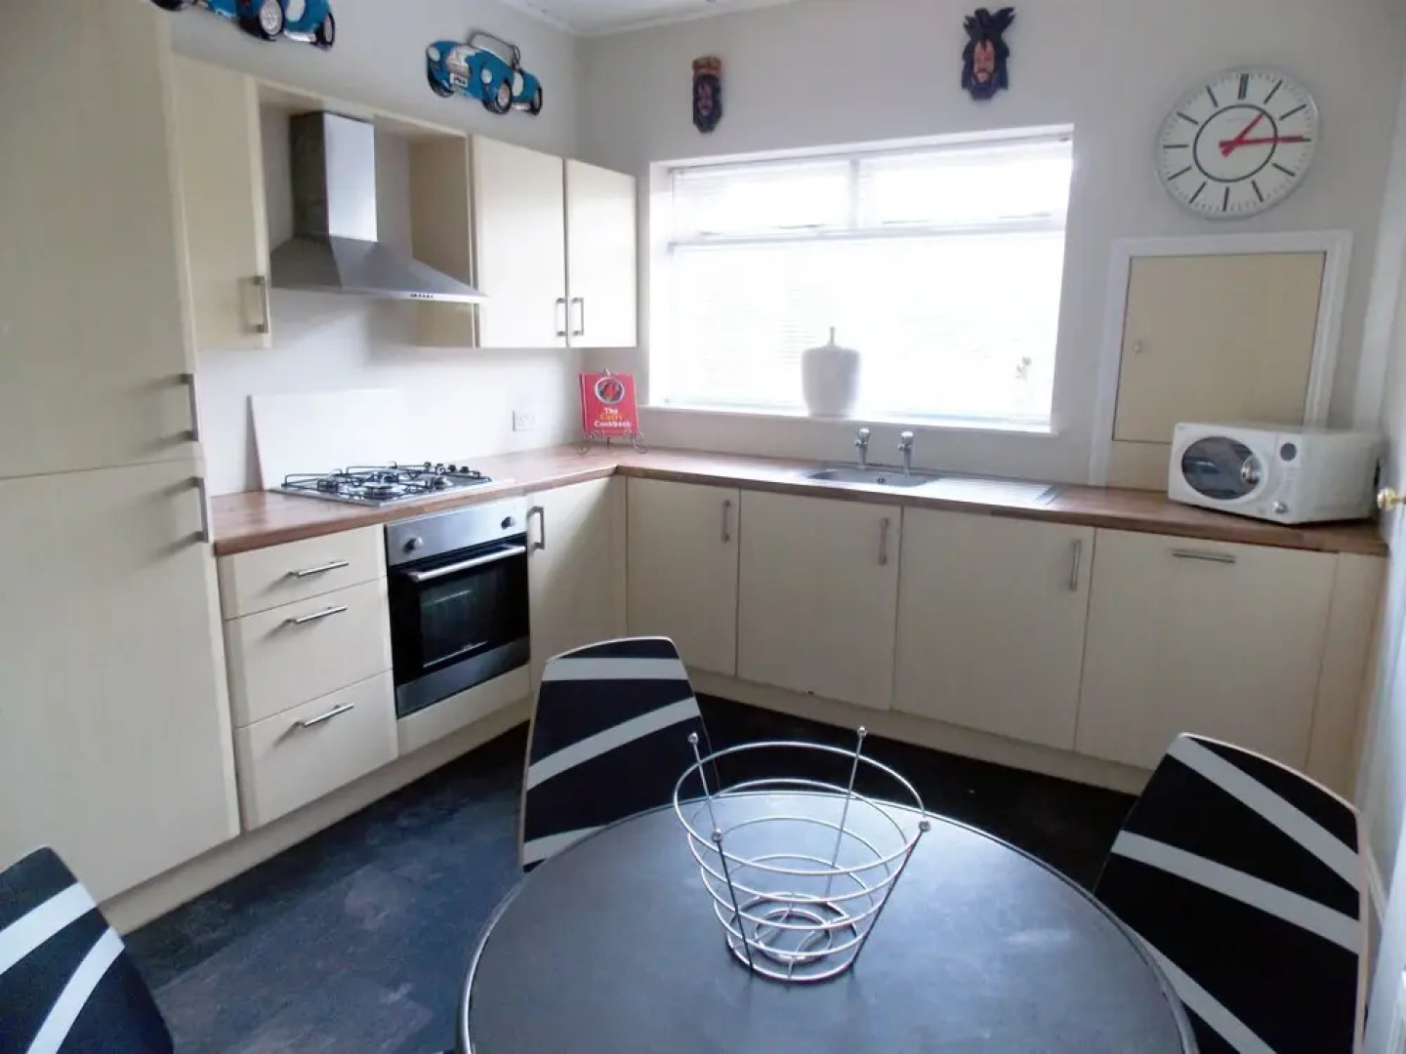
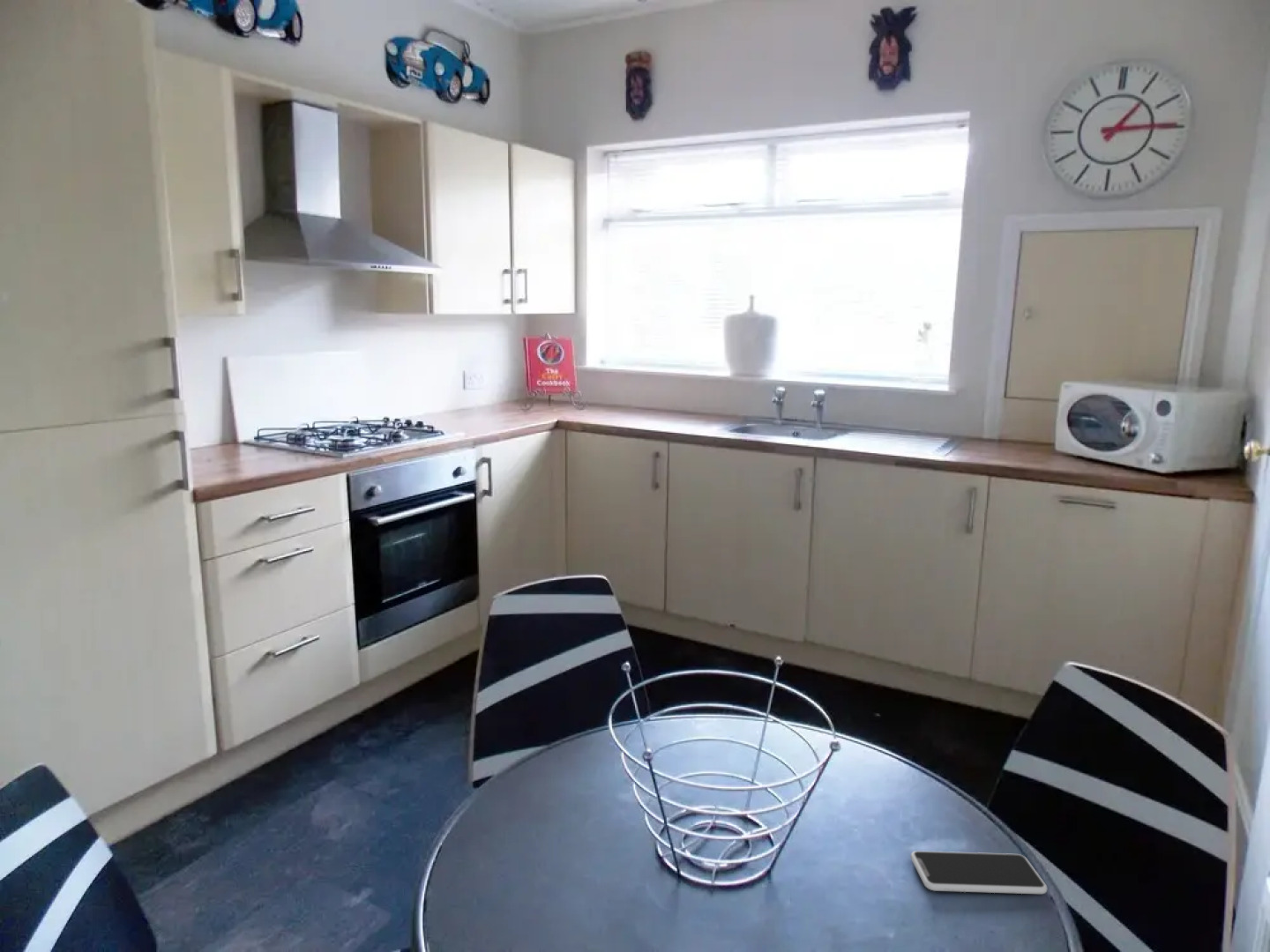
+ smartphone [910,850,1048,895]
